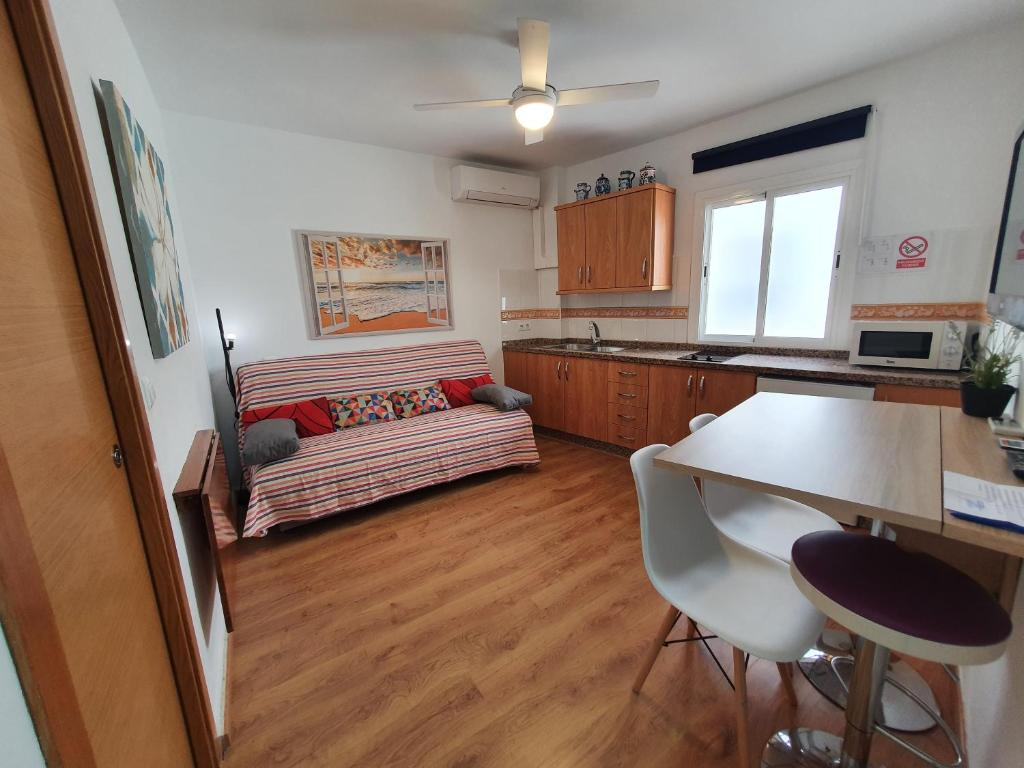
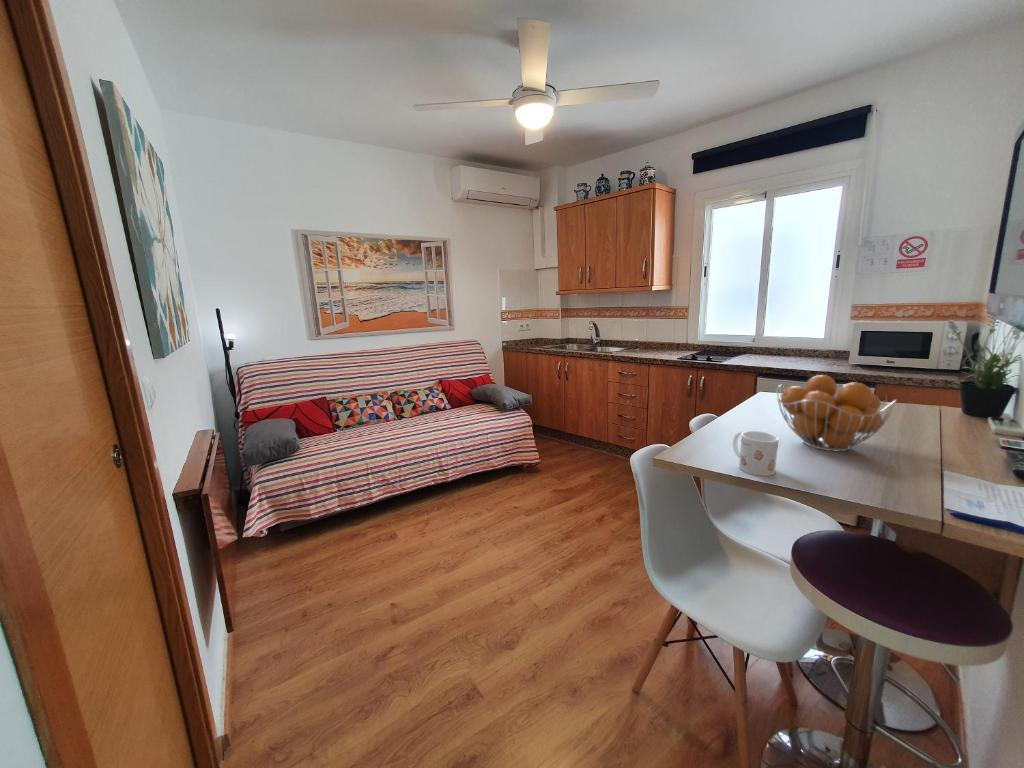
+ fruit basket [776,374,898,452]
+ mug [732,430,780,477]
